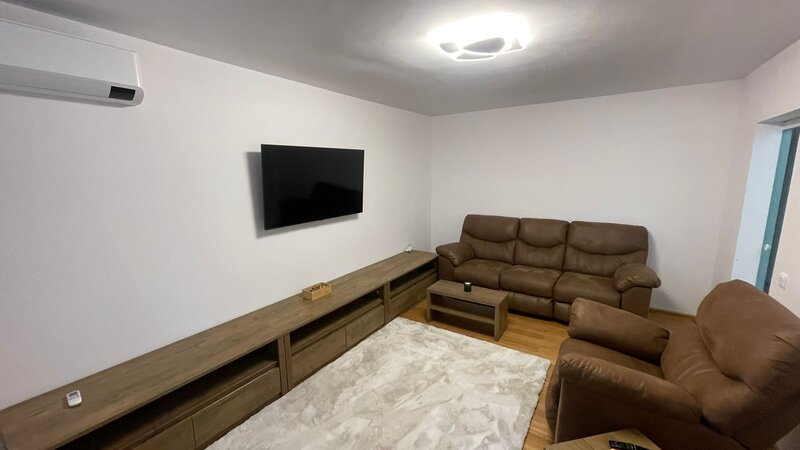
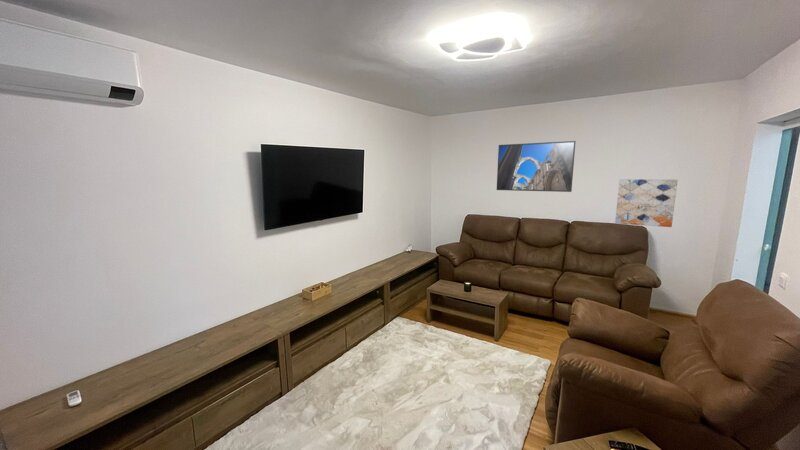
+ wall art [614,178,679,228]
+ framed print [496,140,577,193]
